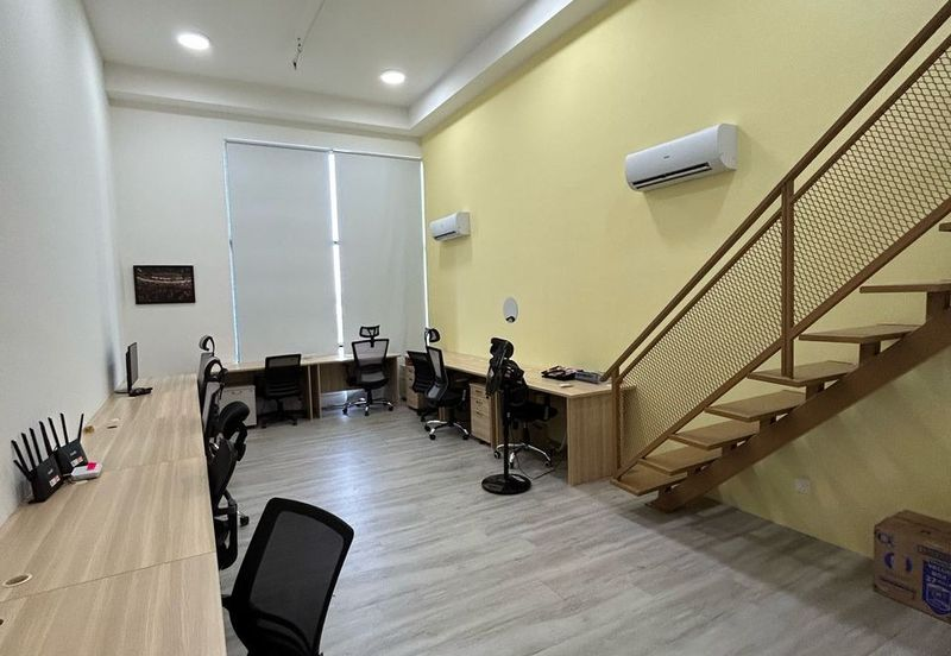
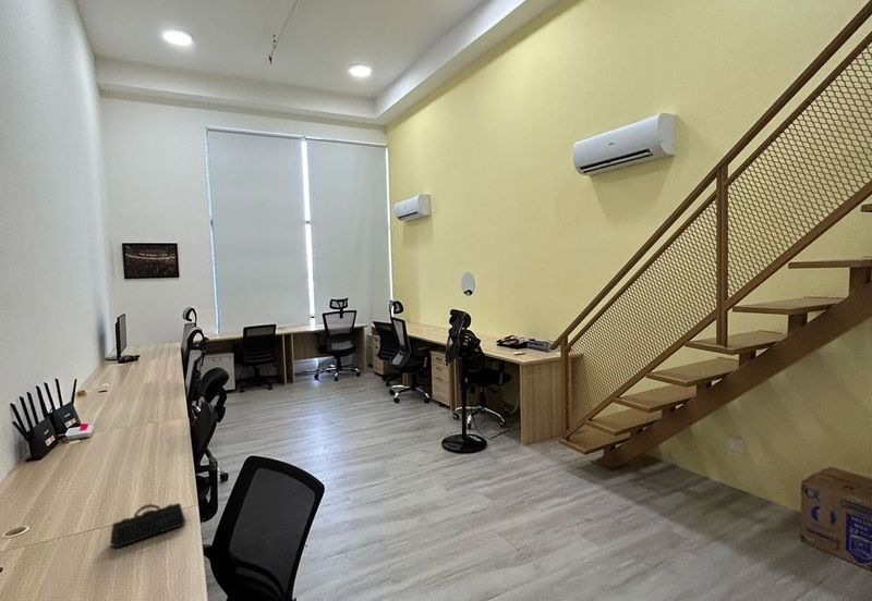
+ pencil case [109,502,186,549]
